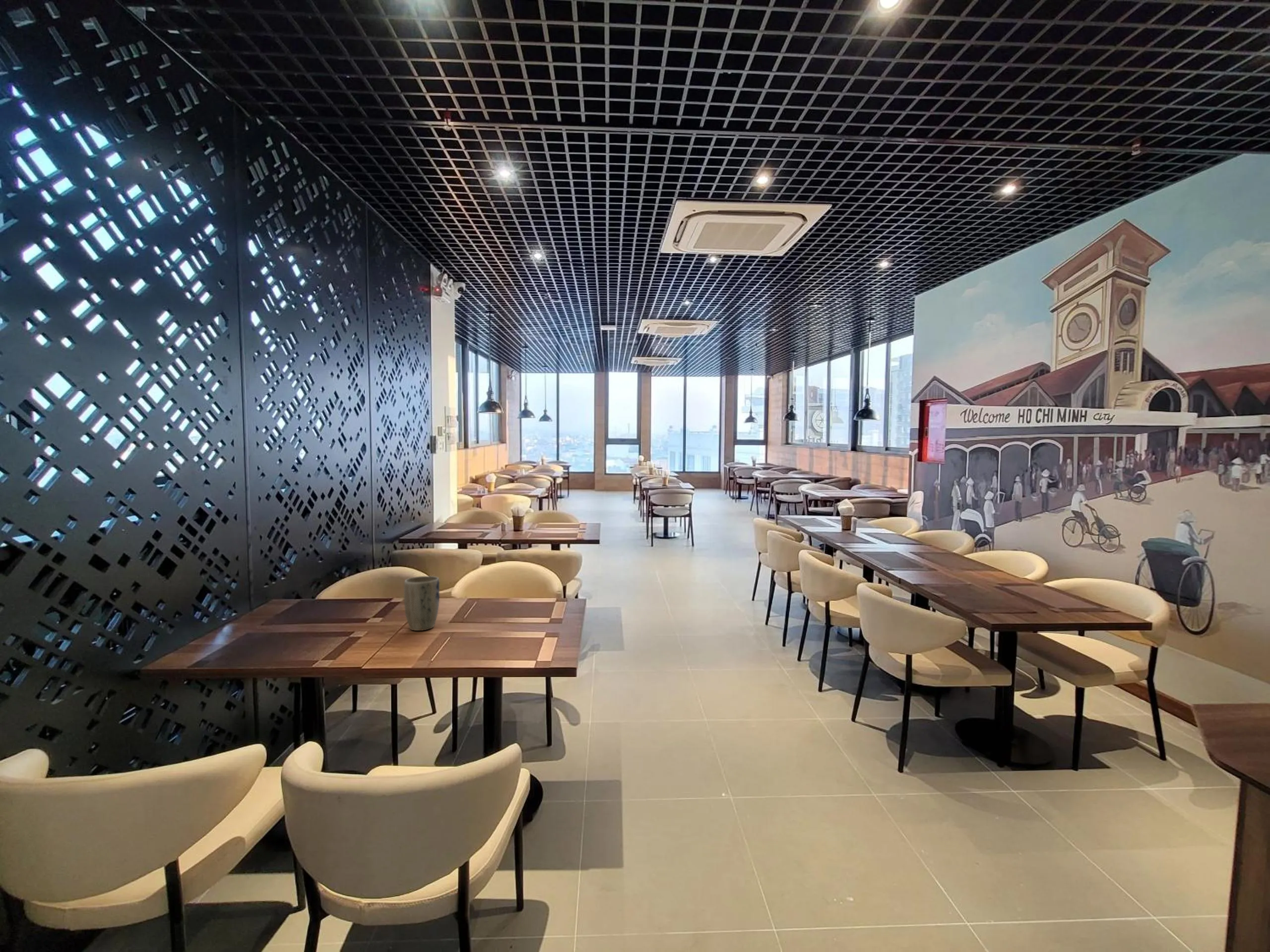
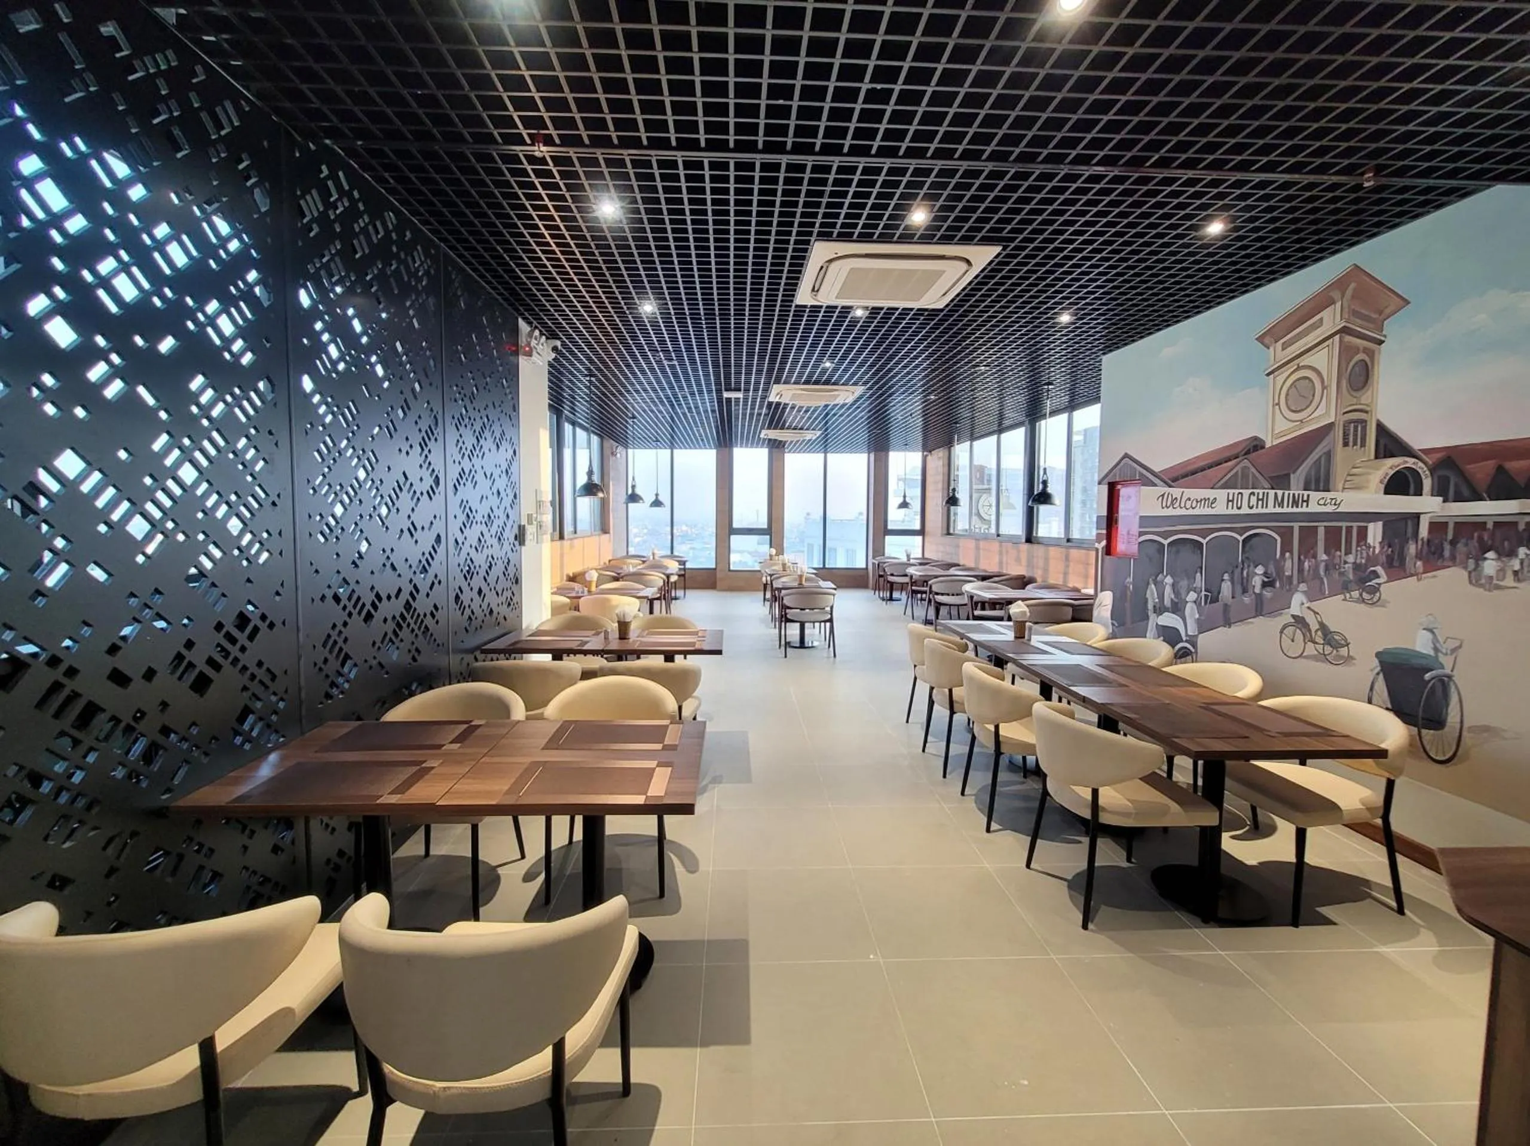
- plant pot [403,576,440,631]
